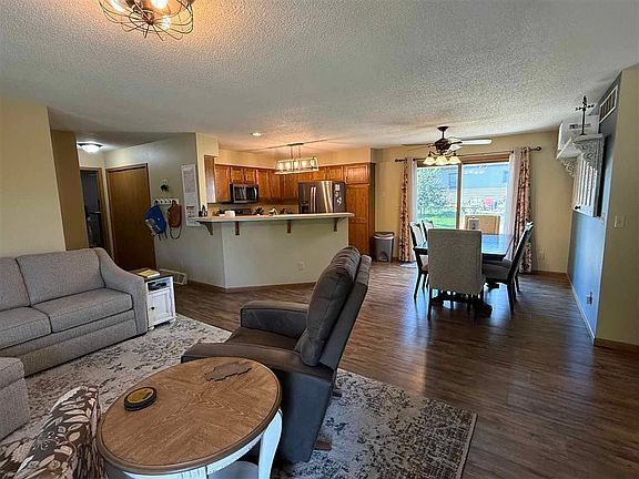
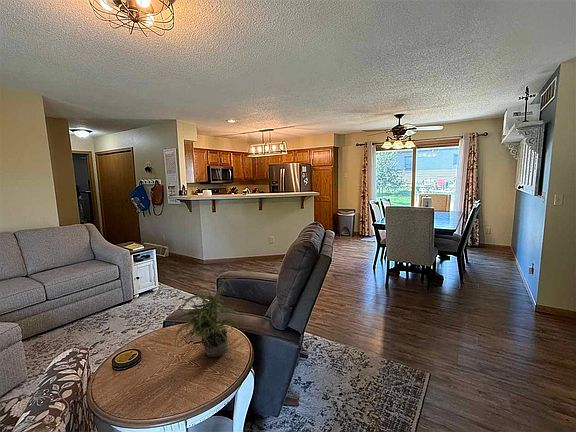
+ potted plant [172,276,247,358]
